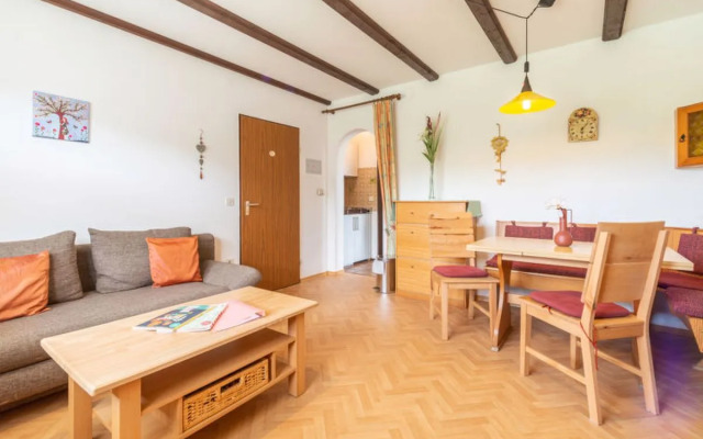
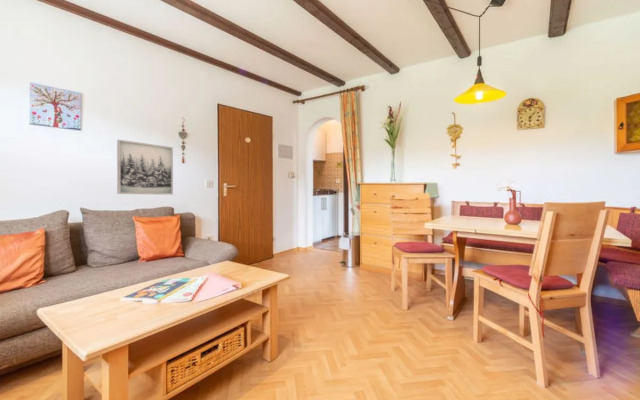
+ wall art [116,139,174,195]
